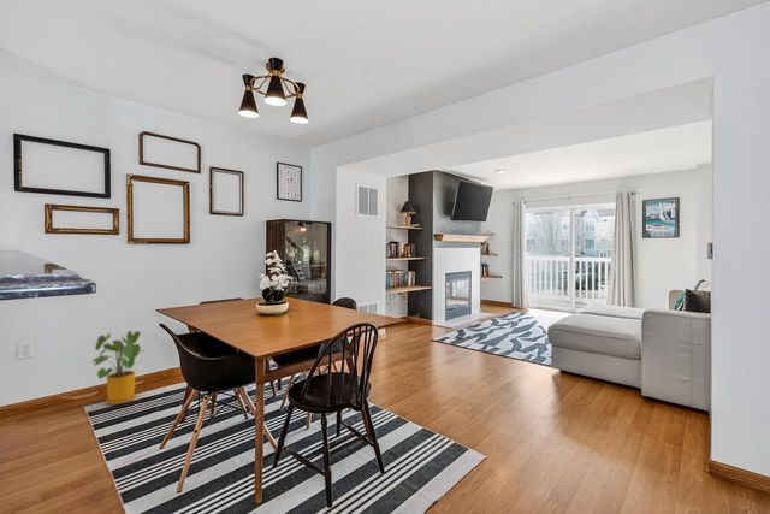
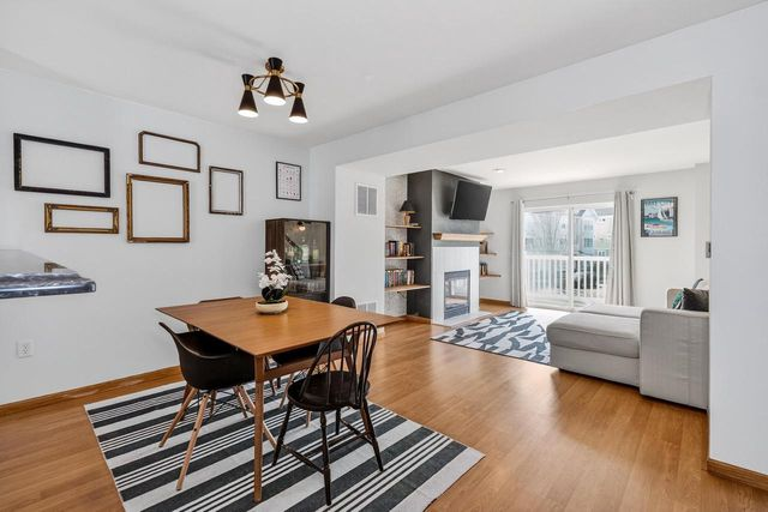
- house plant [91,330,147,406]
